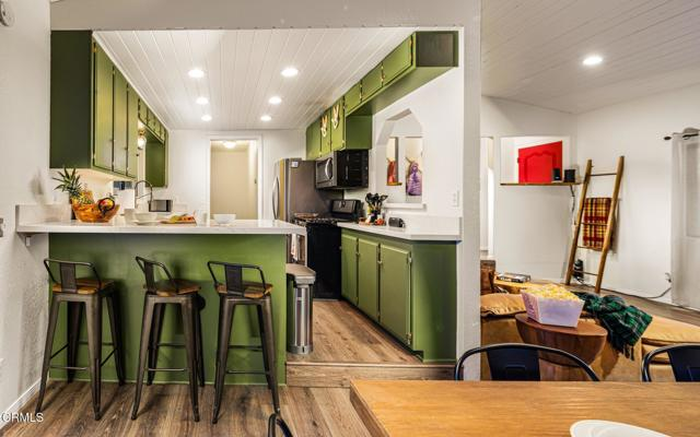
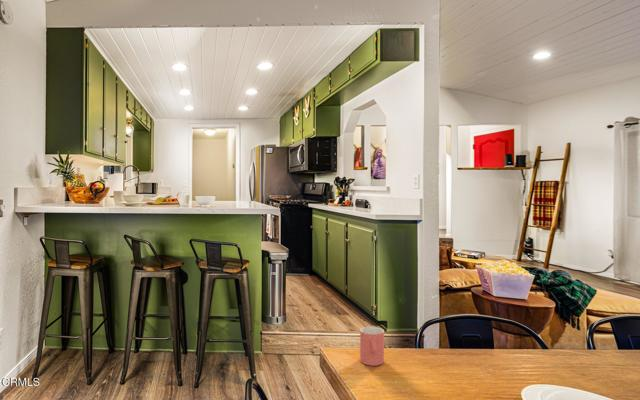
+ cup [359,326,385,367]
